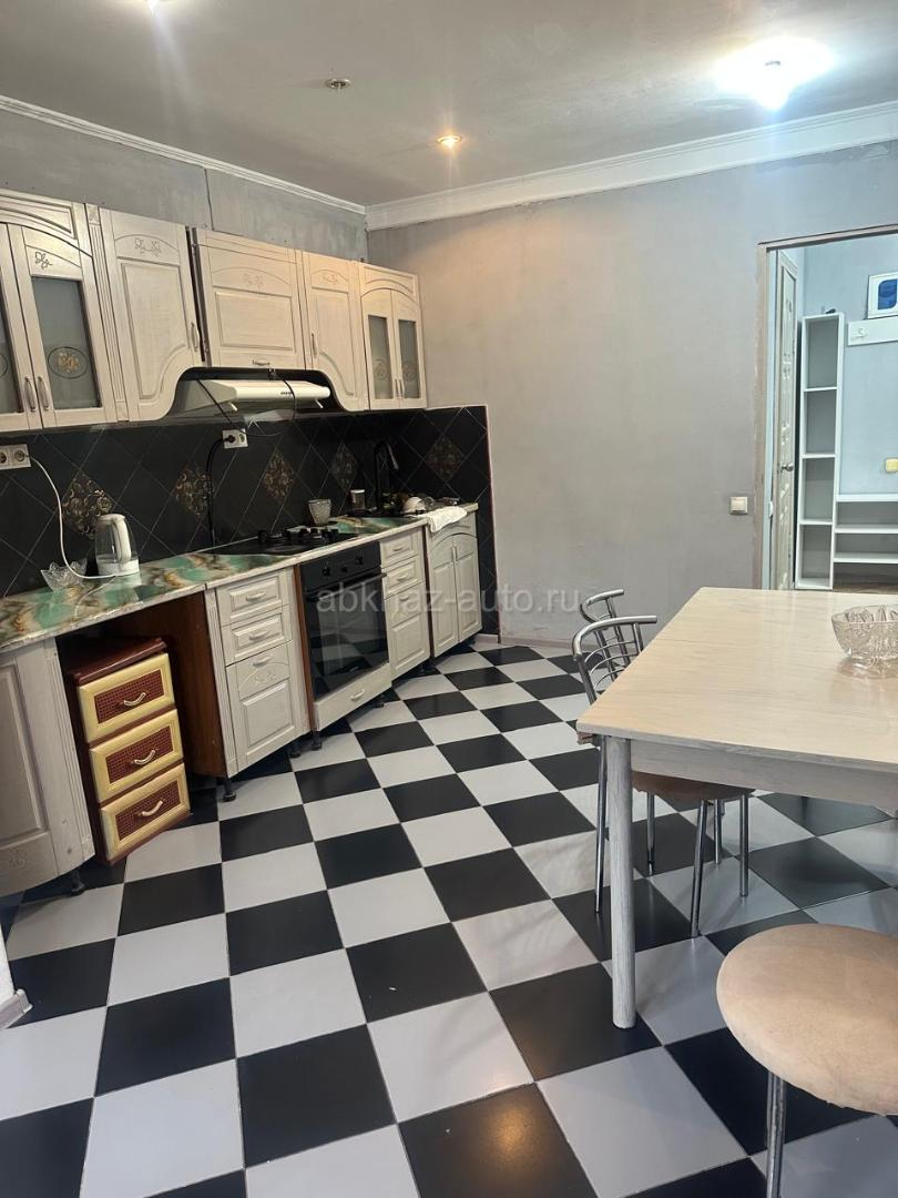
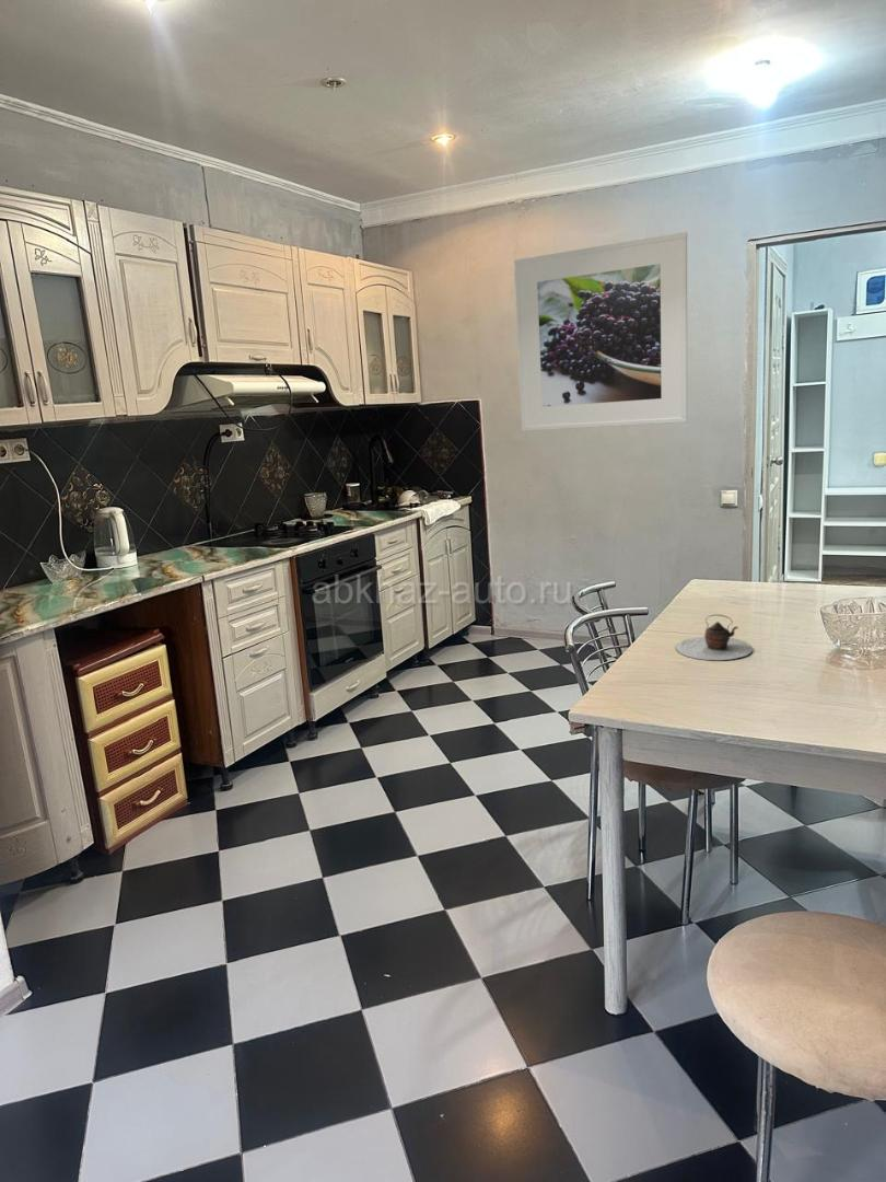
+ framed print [513,231,688,432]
+ teapot [675,614,754,661]
